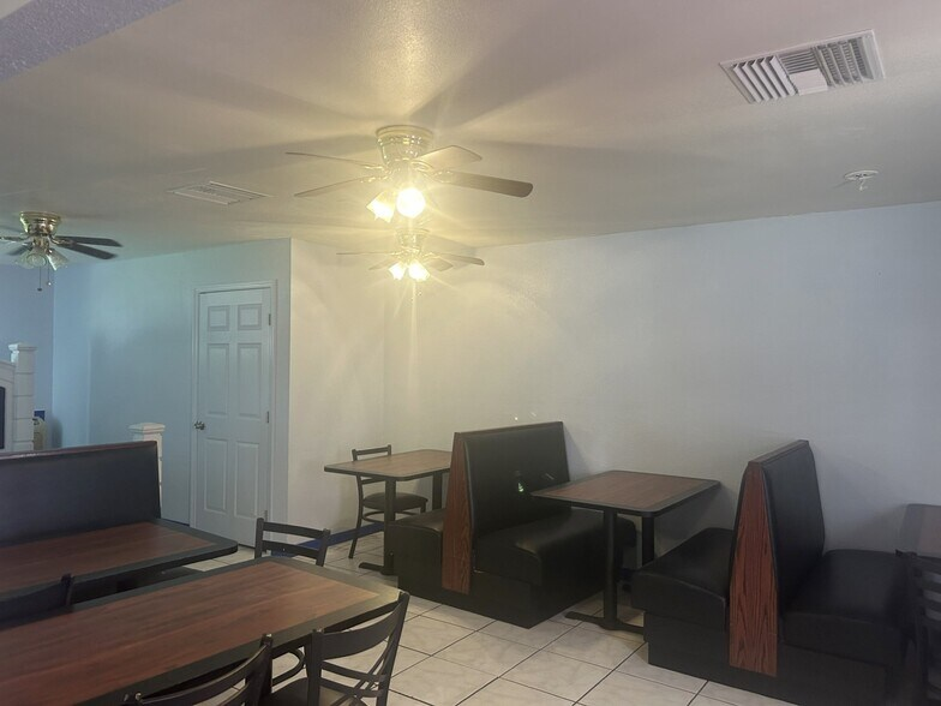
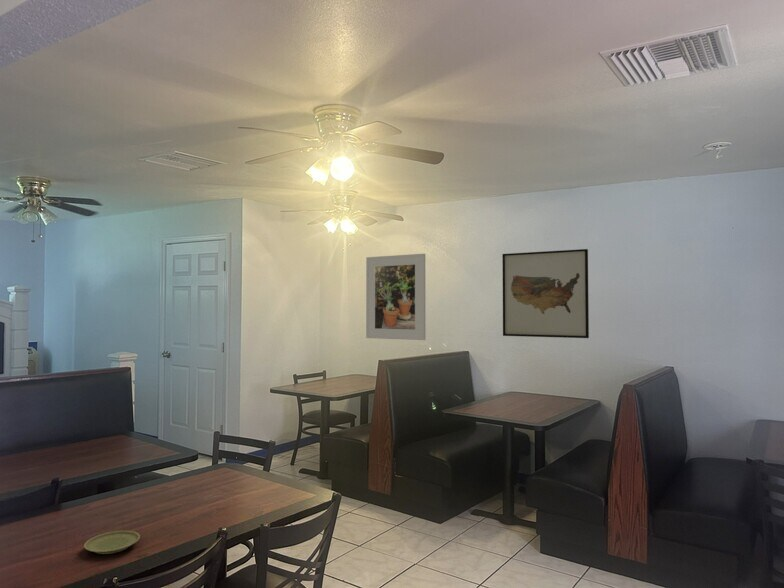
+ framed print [365,253,426,341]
+ wall art [501,248,590,339]
+ plate [83,530,141,555]
